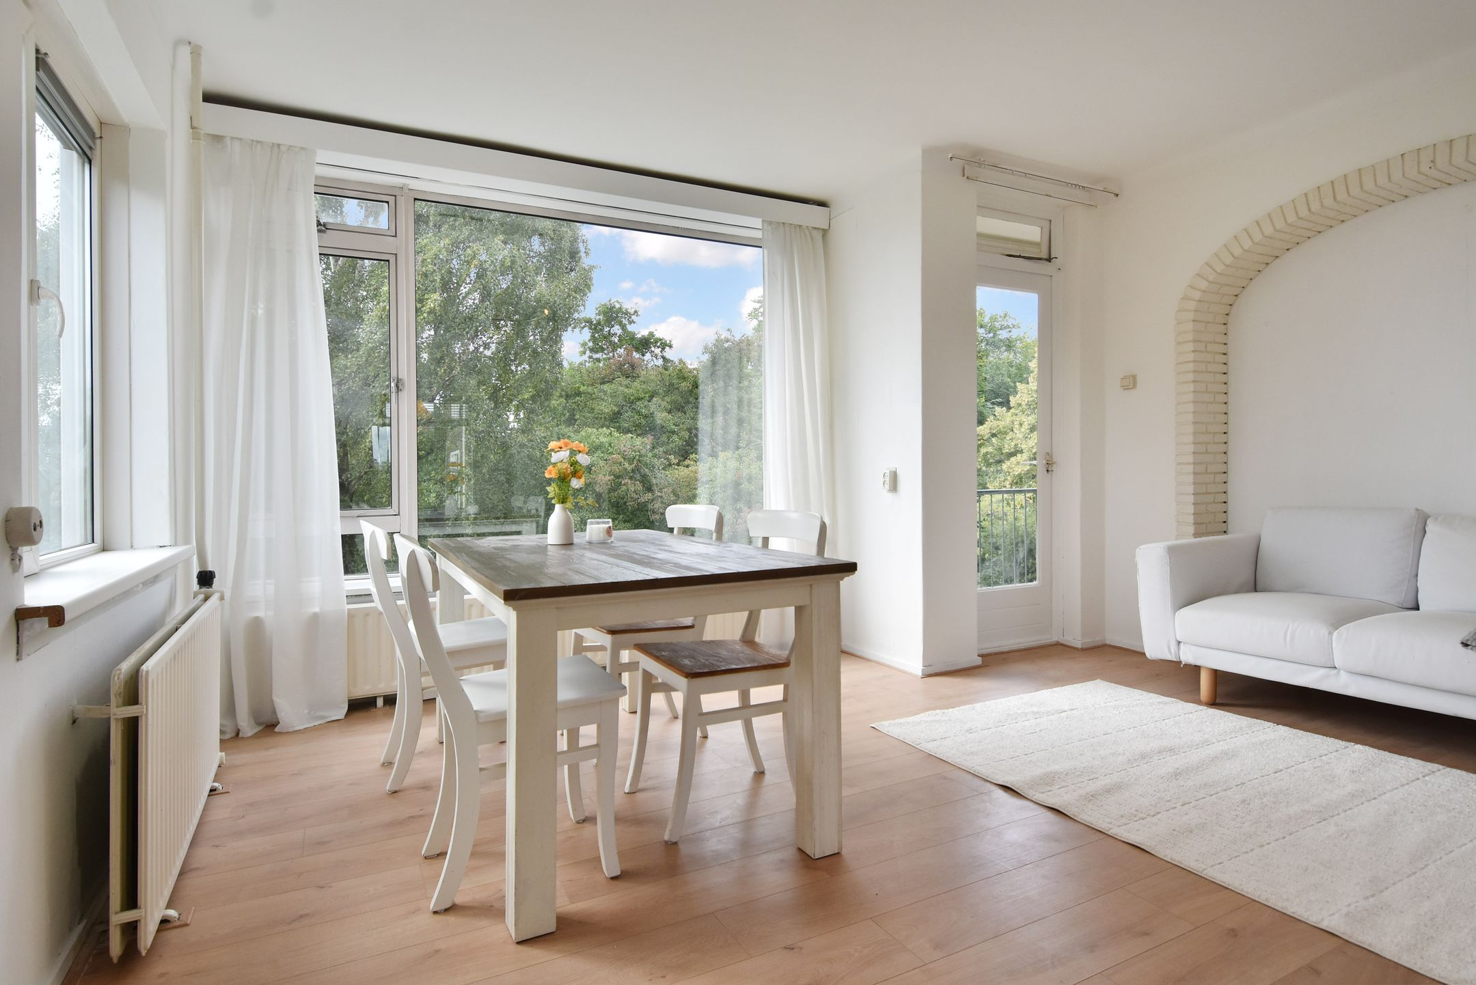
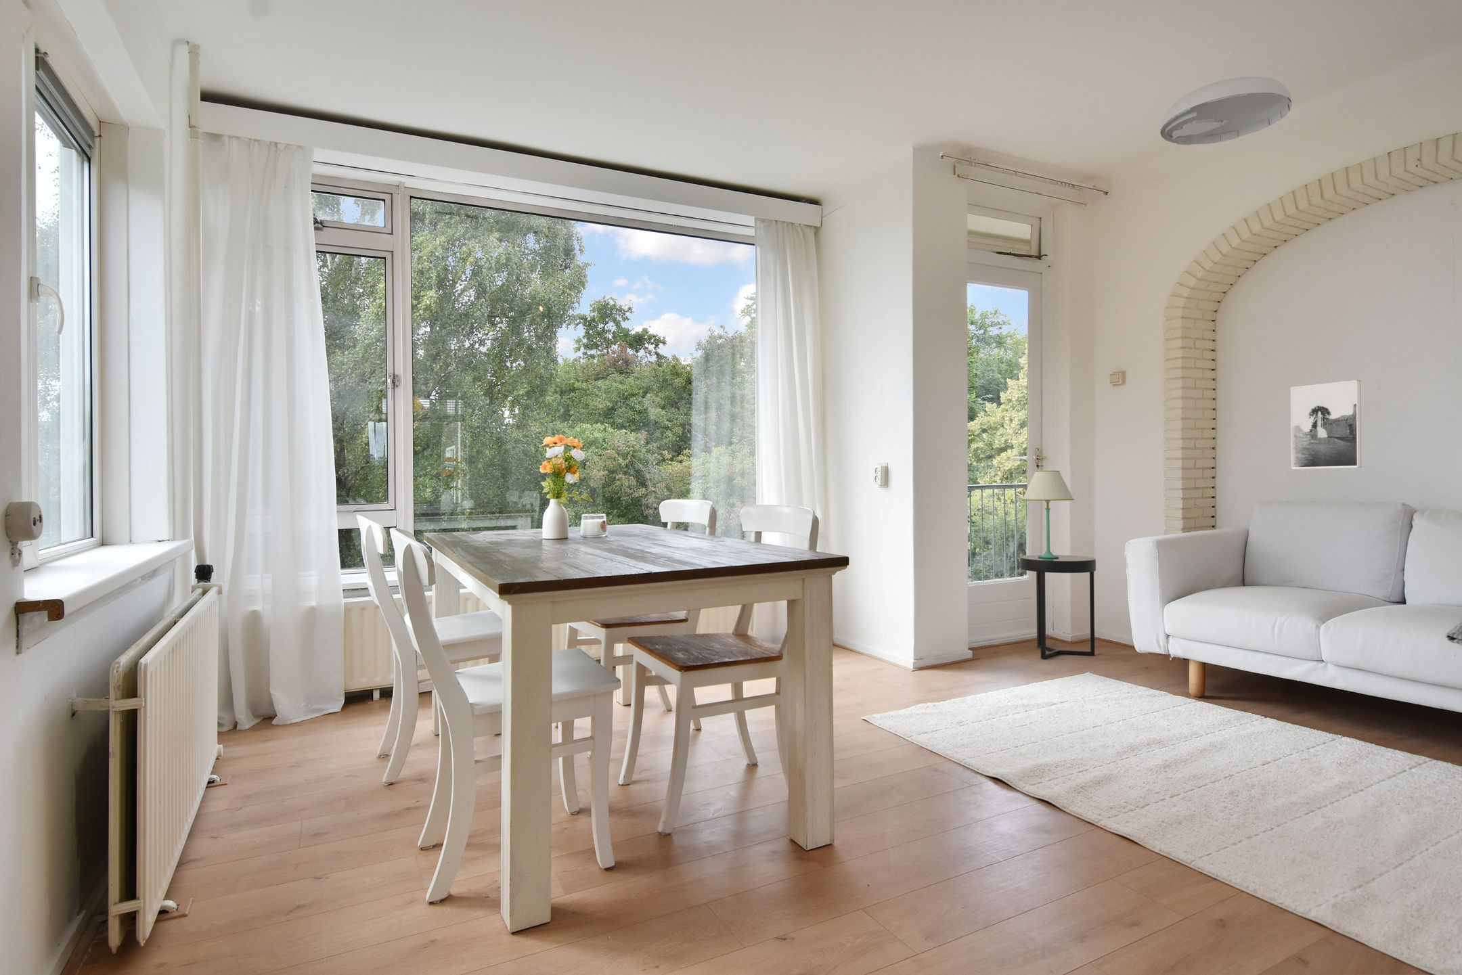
+ ceiling light [1159,76,1293,146]
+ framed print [1290,380,1362,470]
+ table lamp [1021,470,1074,558]
+ side table [1019,554,1096,659]
